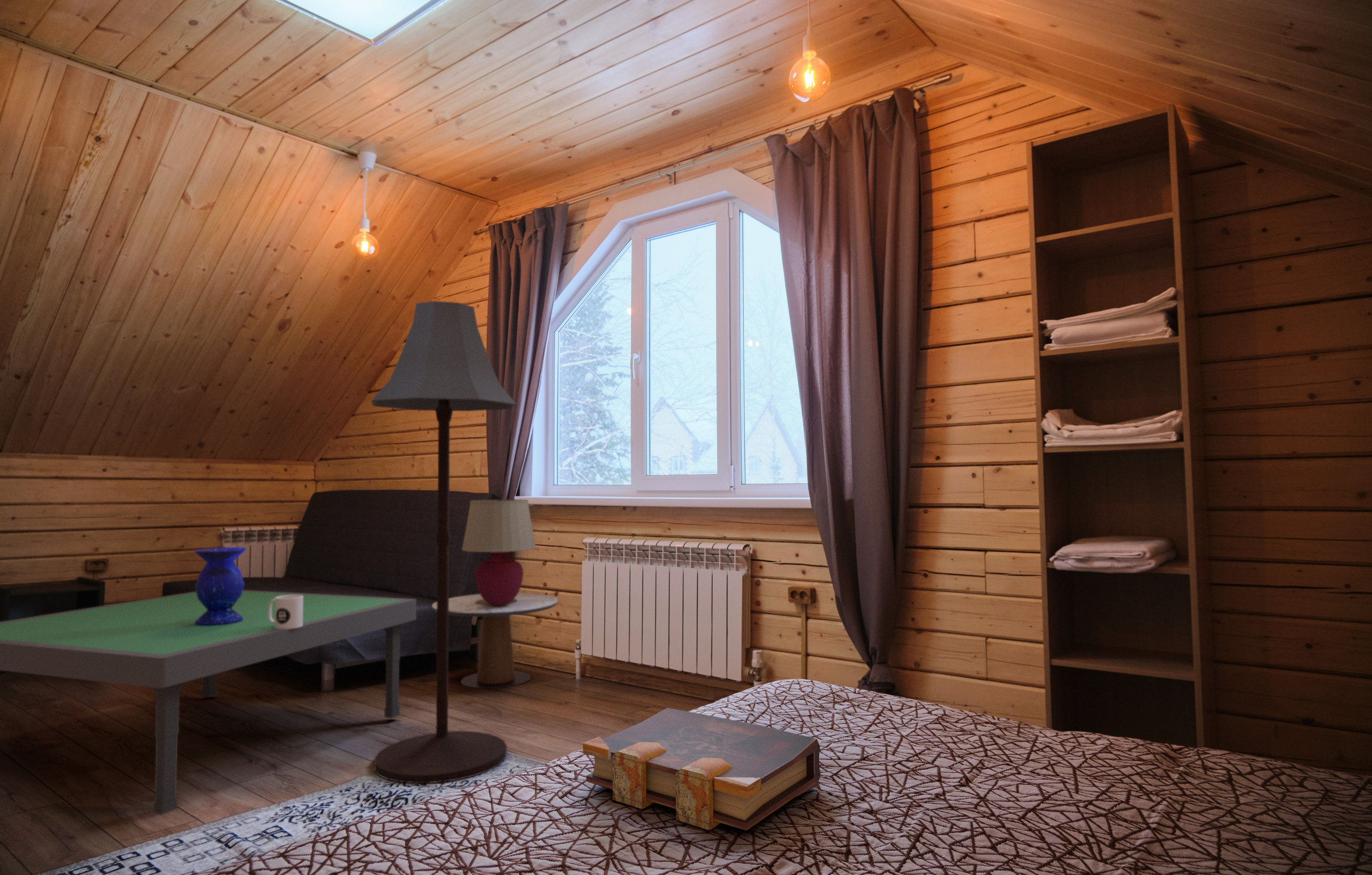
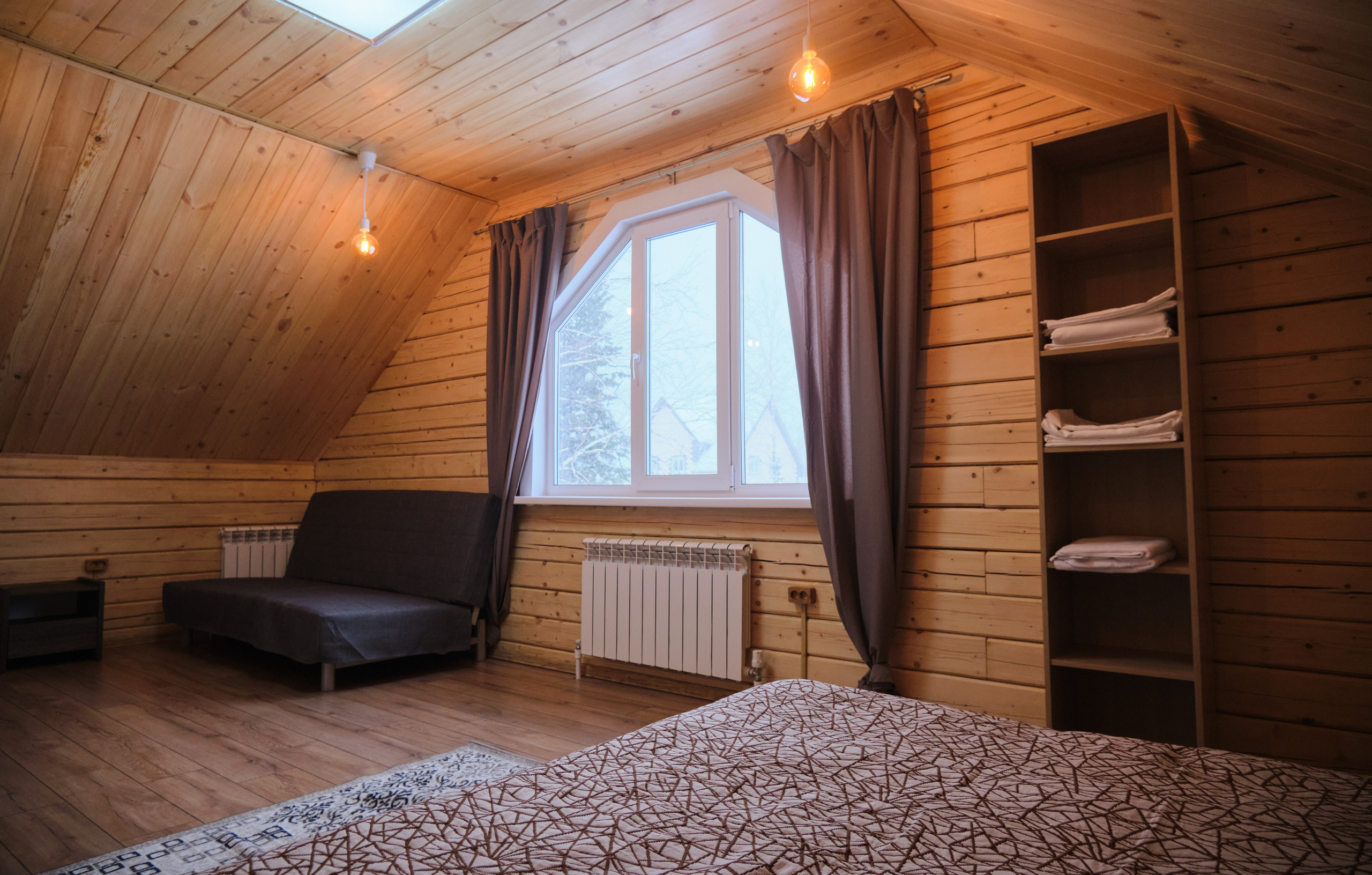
- book [583,707,821,831]
- coffee table [0,589,417,815]
- mug [268,595,303,629]
- floor lamp [371,300,517,784]
- side table [431,592,559,689]
- table lamp [461,499,536,606]
- vase [193,547,247,626]
